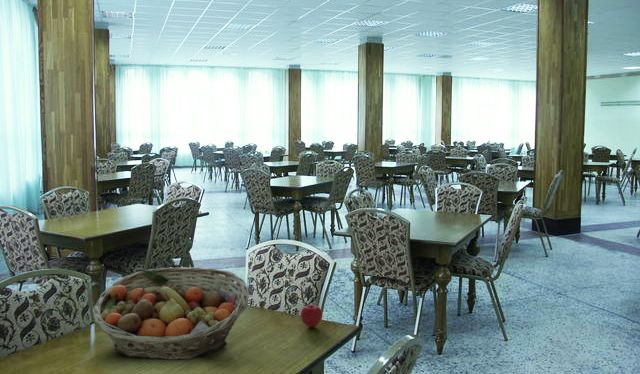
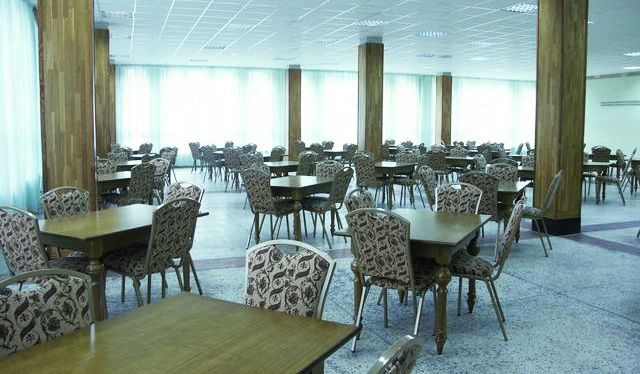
- apple [300,304,323,328]
- fruit basket [92,266,250,361]
